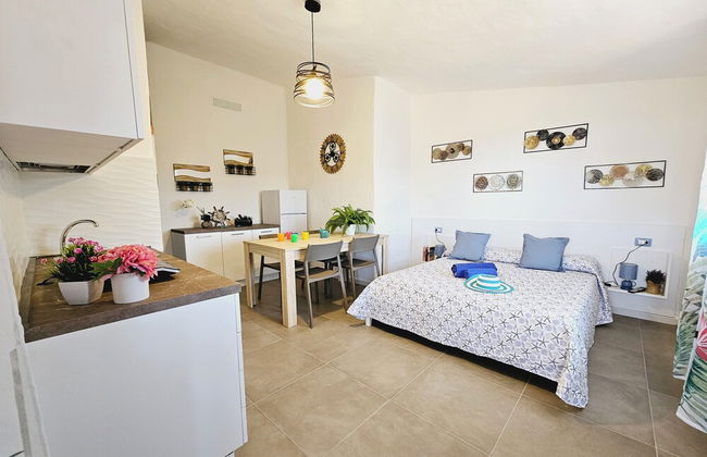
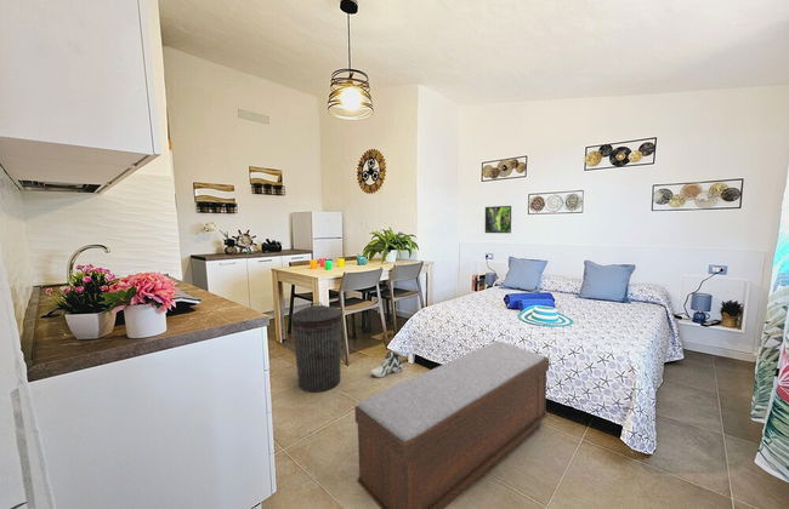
+ trash can [290,301,342,394]
+ sneaker [369,349,403,378]
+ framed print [484,205,512,234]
+ bench [353,341,550,509]
